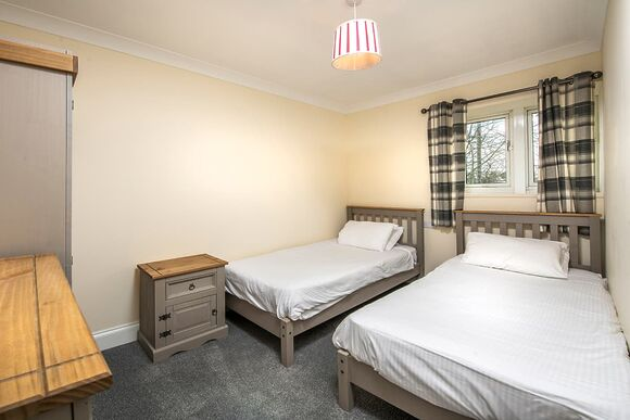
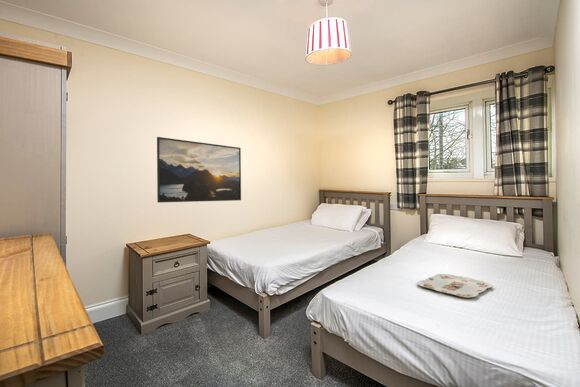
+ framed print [156,136,242,204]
+ serving tray [417,273,494,299]
